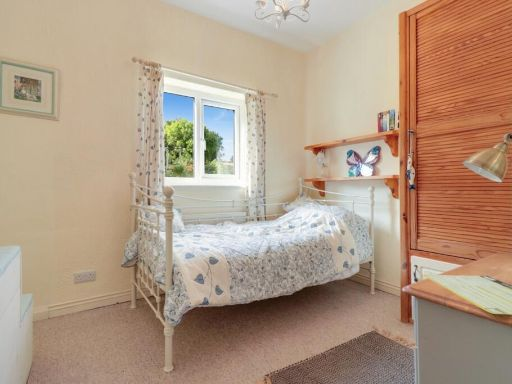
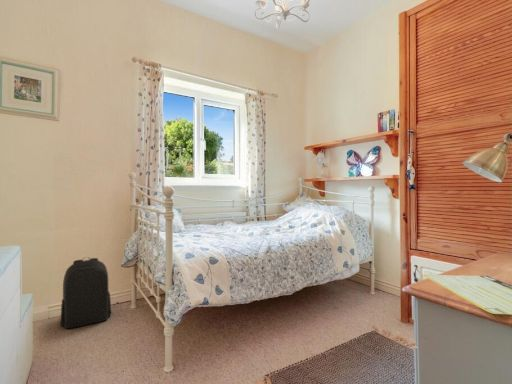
+ backpack [59,256,112,330]
